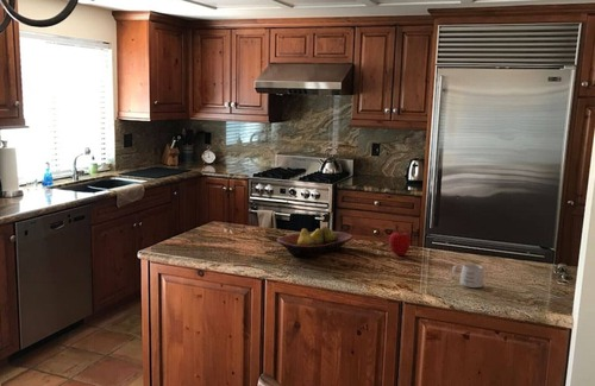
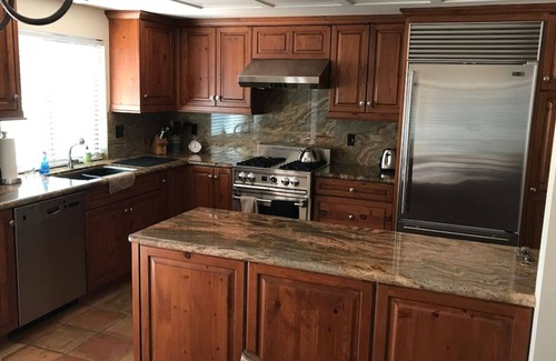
- fruit bowl [276,224,353,257]
- mug [451,262,486,289]
- apple [388,232,412,257]
